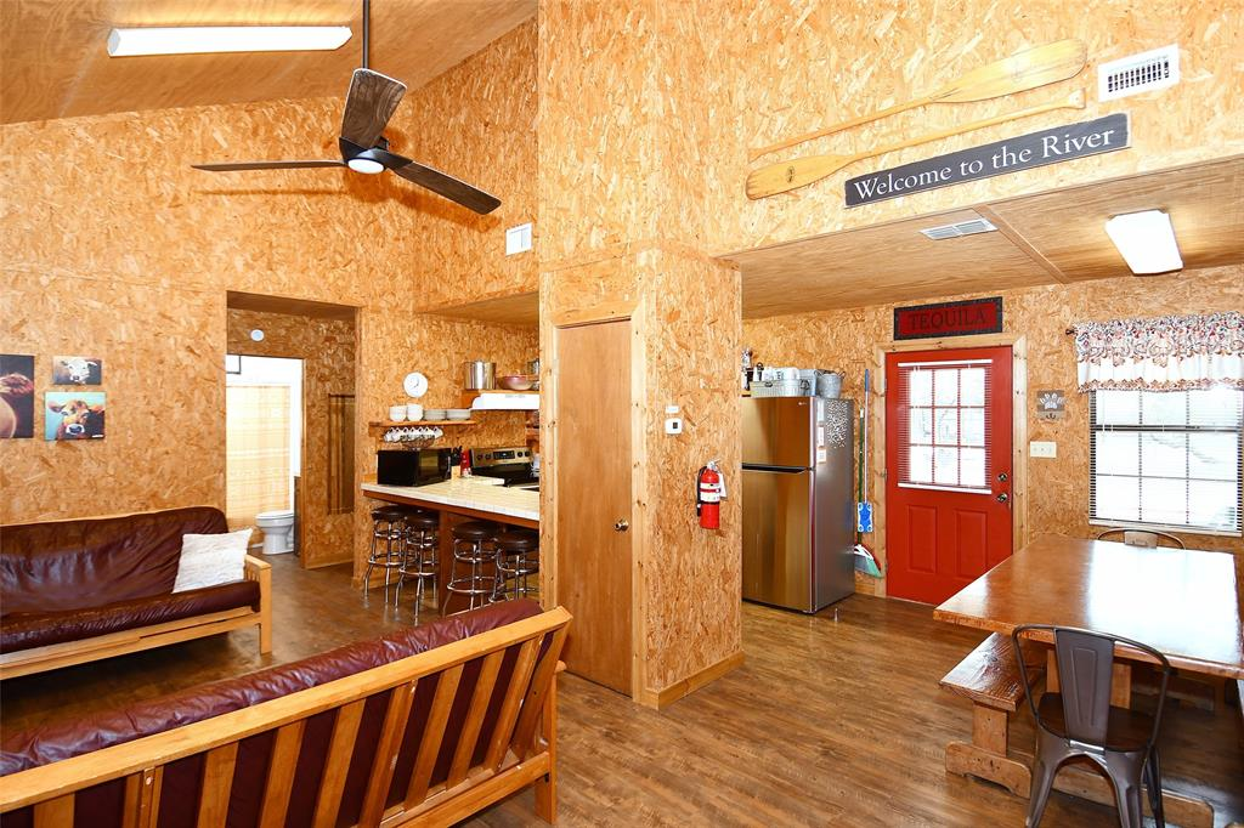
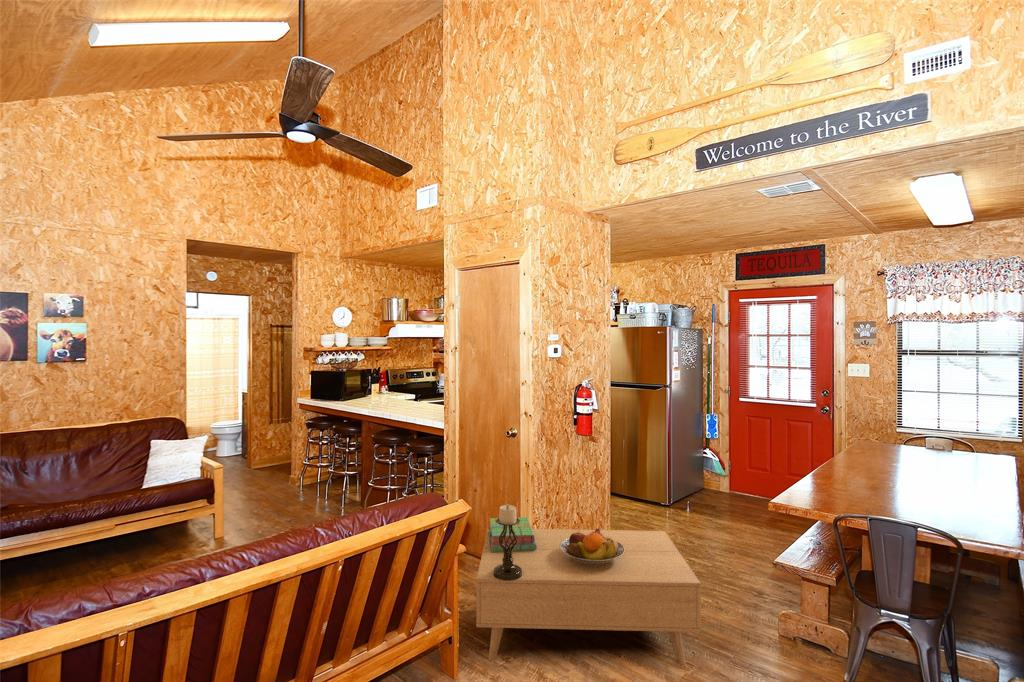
+ candle holder [493,503,523,581]
+ coffee table [475,528,702,666]
+ stack of books [487,516,537,552]
+ fruit bowl [560,528,625,565]
